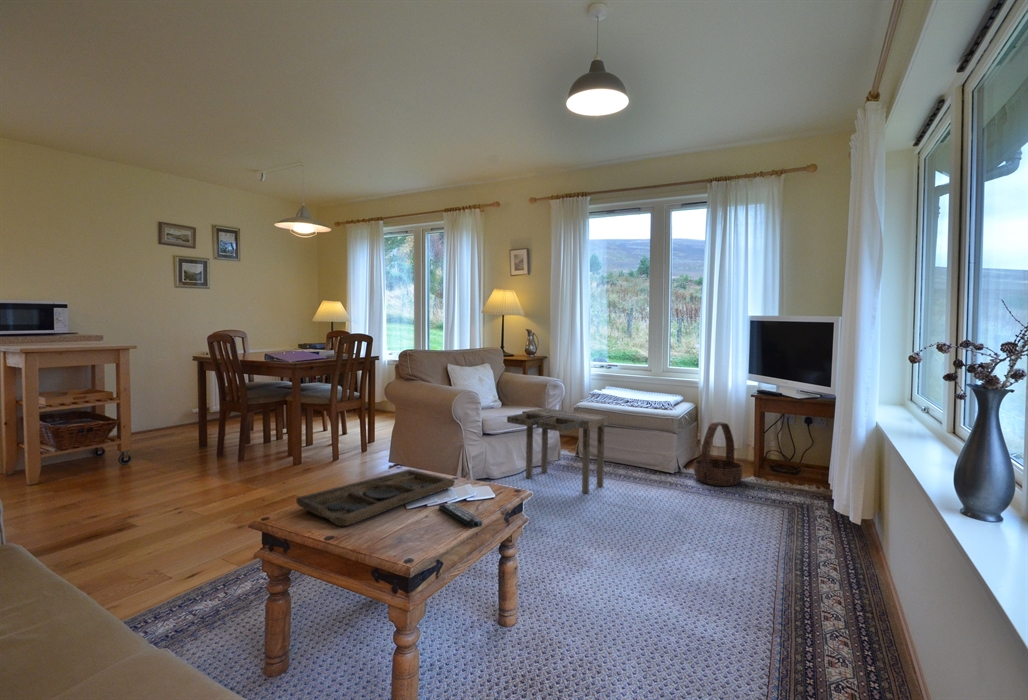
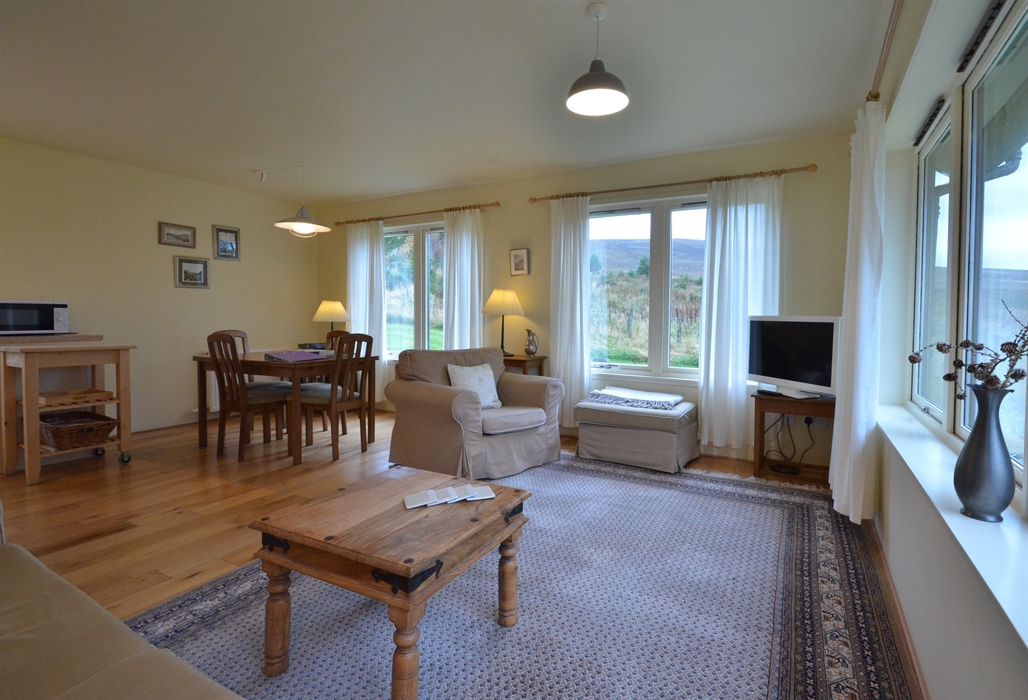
- basket [693,421,743,487]
- remote control [438,501,483,529]
- side table [506,407,610,494]
- decorative tray [295,468,456,527]
